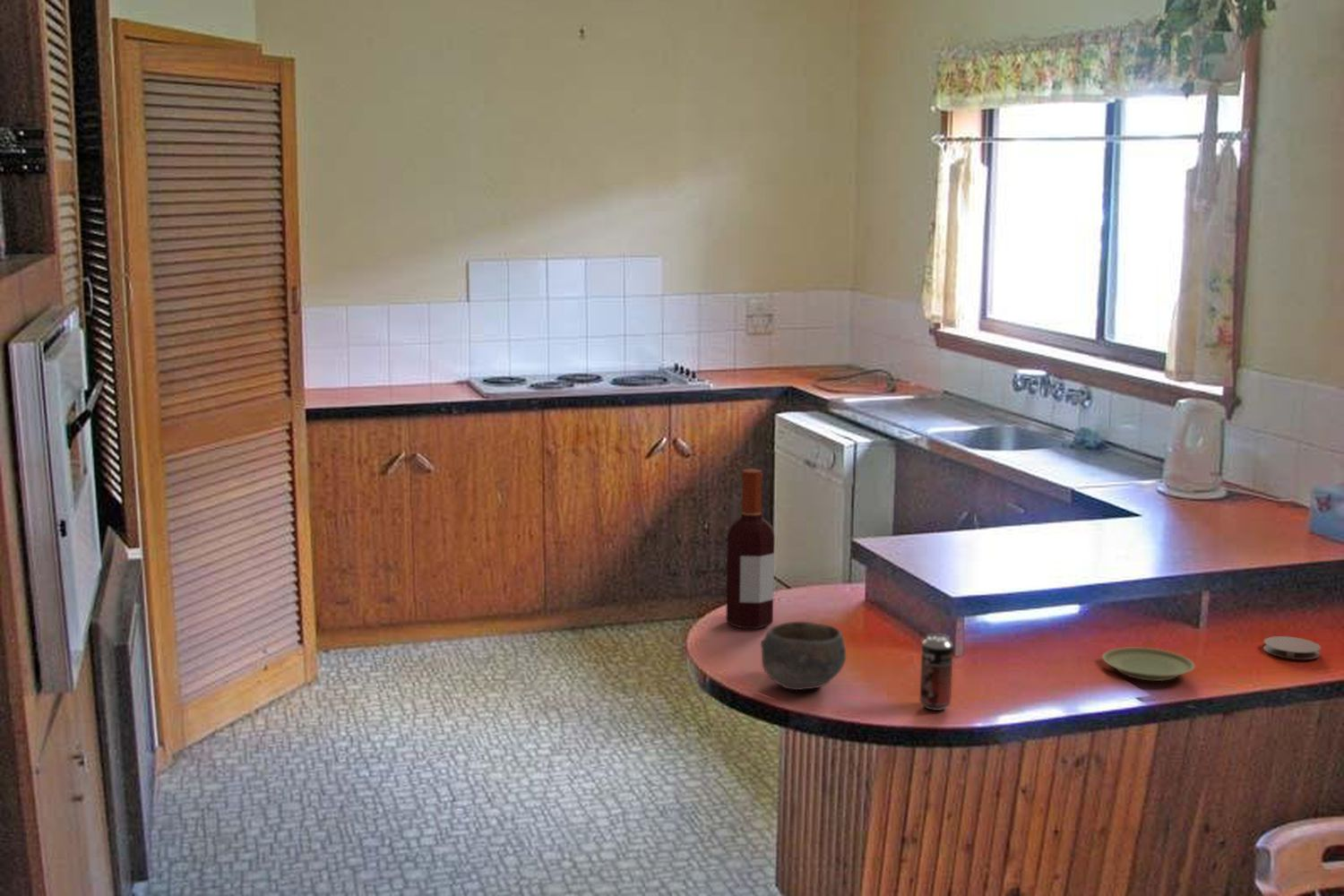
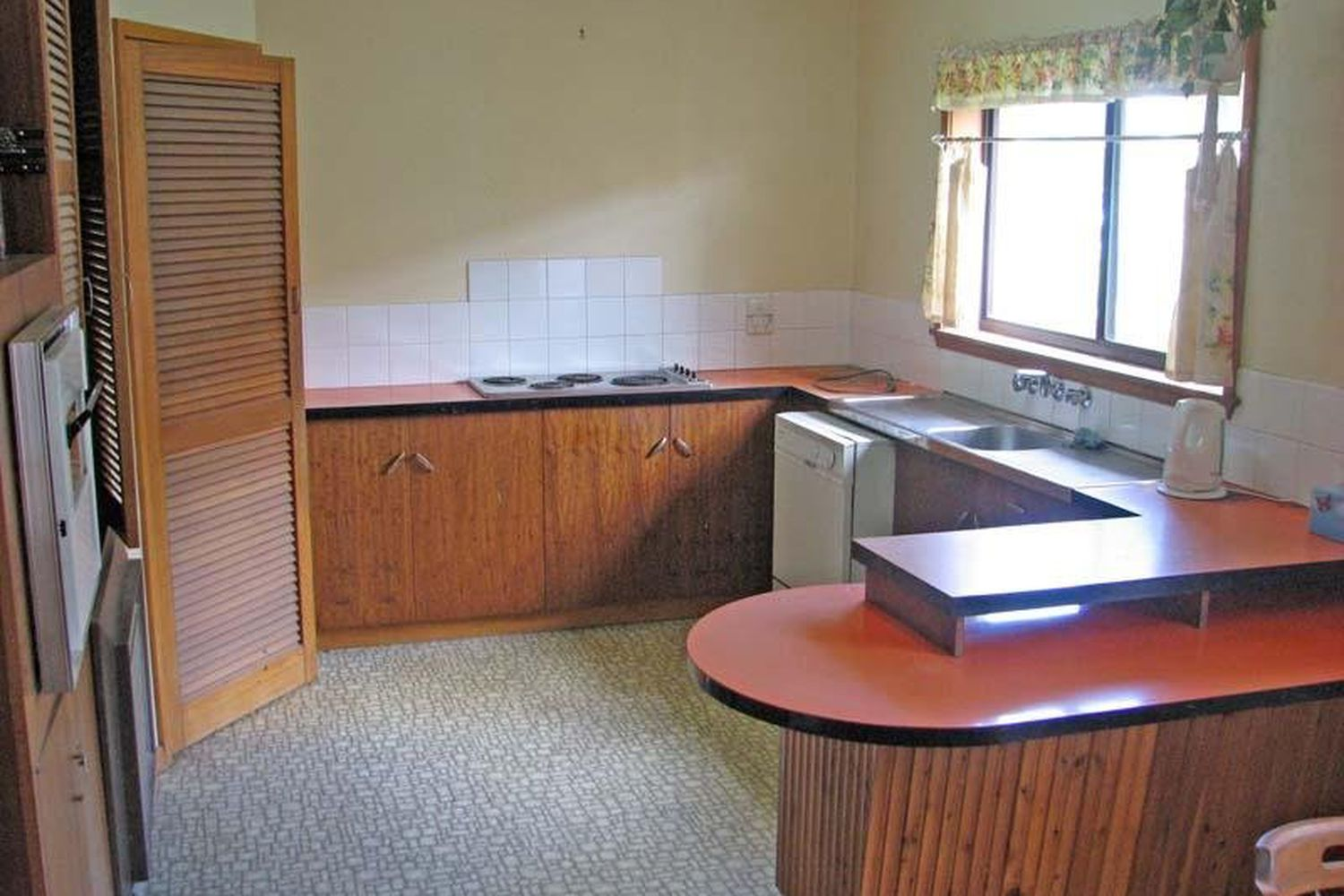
- plate [1101,647,1195,682]
- beverage can [919,633,954,711]
- bottle [725,468,775,630]
- bowl [760,621,847,691]
- coaster [1262,635,1322,660]
